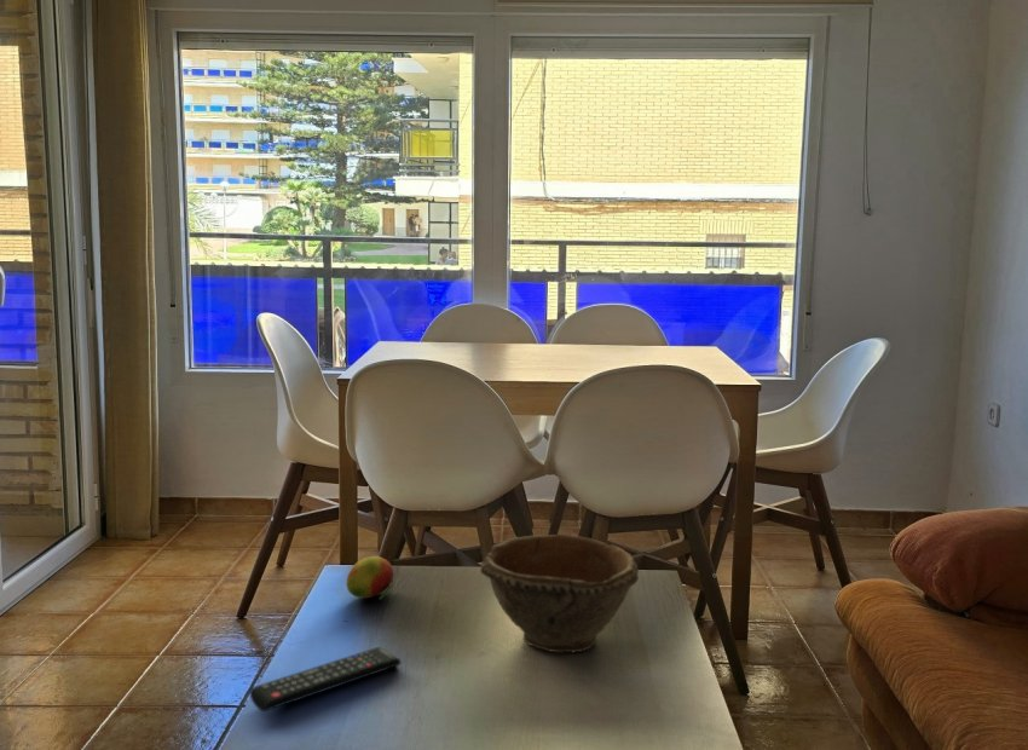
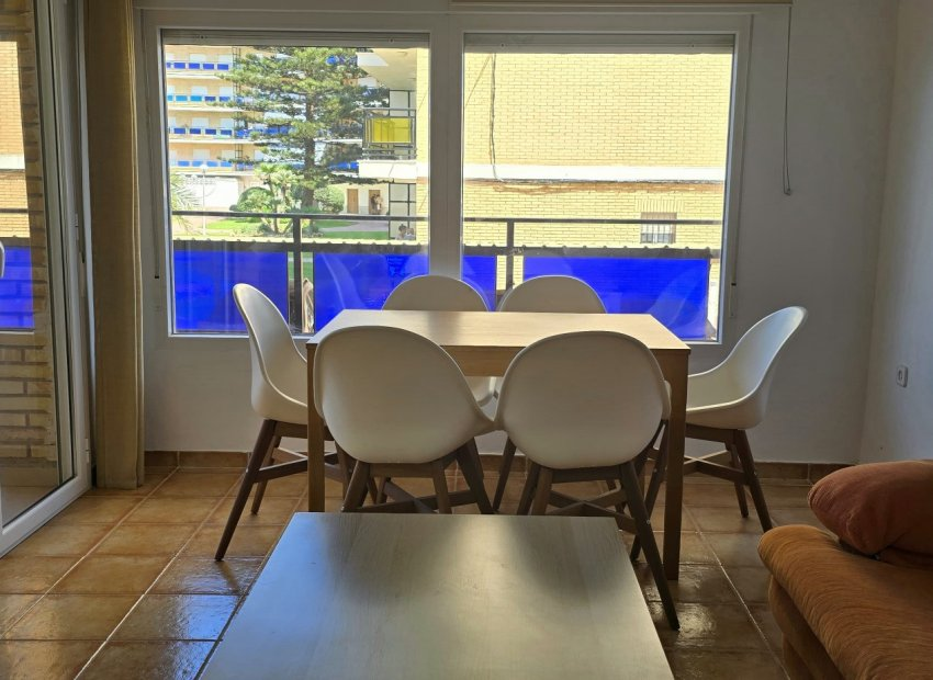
- fruit [345,555,395,601]
- bowl [479,533,640,653]
- remote control [249,646,403,712]
